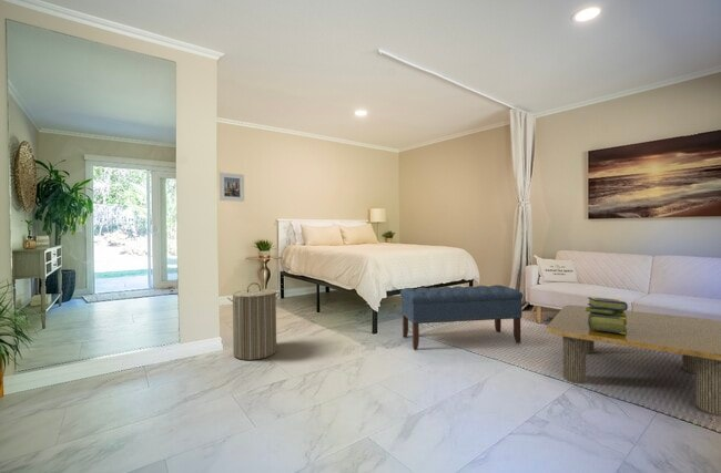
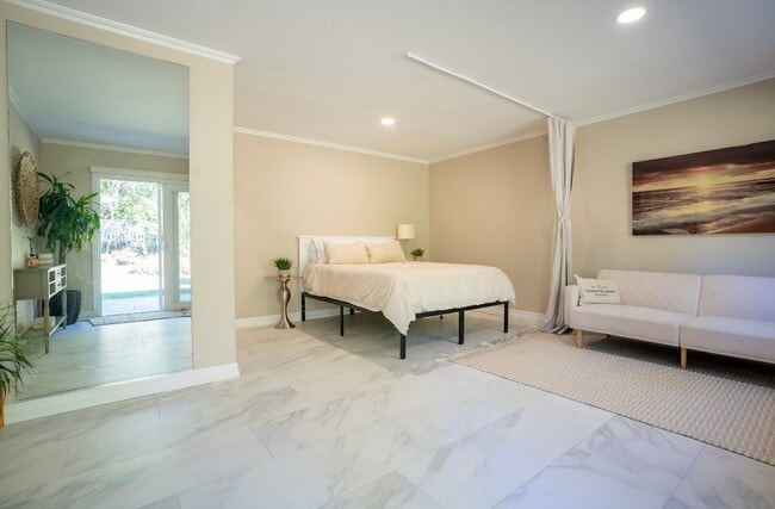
- coffee table [546,305,721,415]
- bench [399,284,525,350]
- stack of books [585,296,629,335]
- laundry hamper [226,281,281,361]
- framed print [219,172,245,203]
